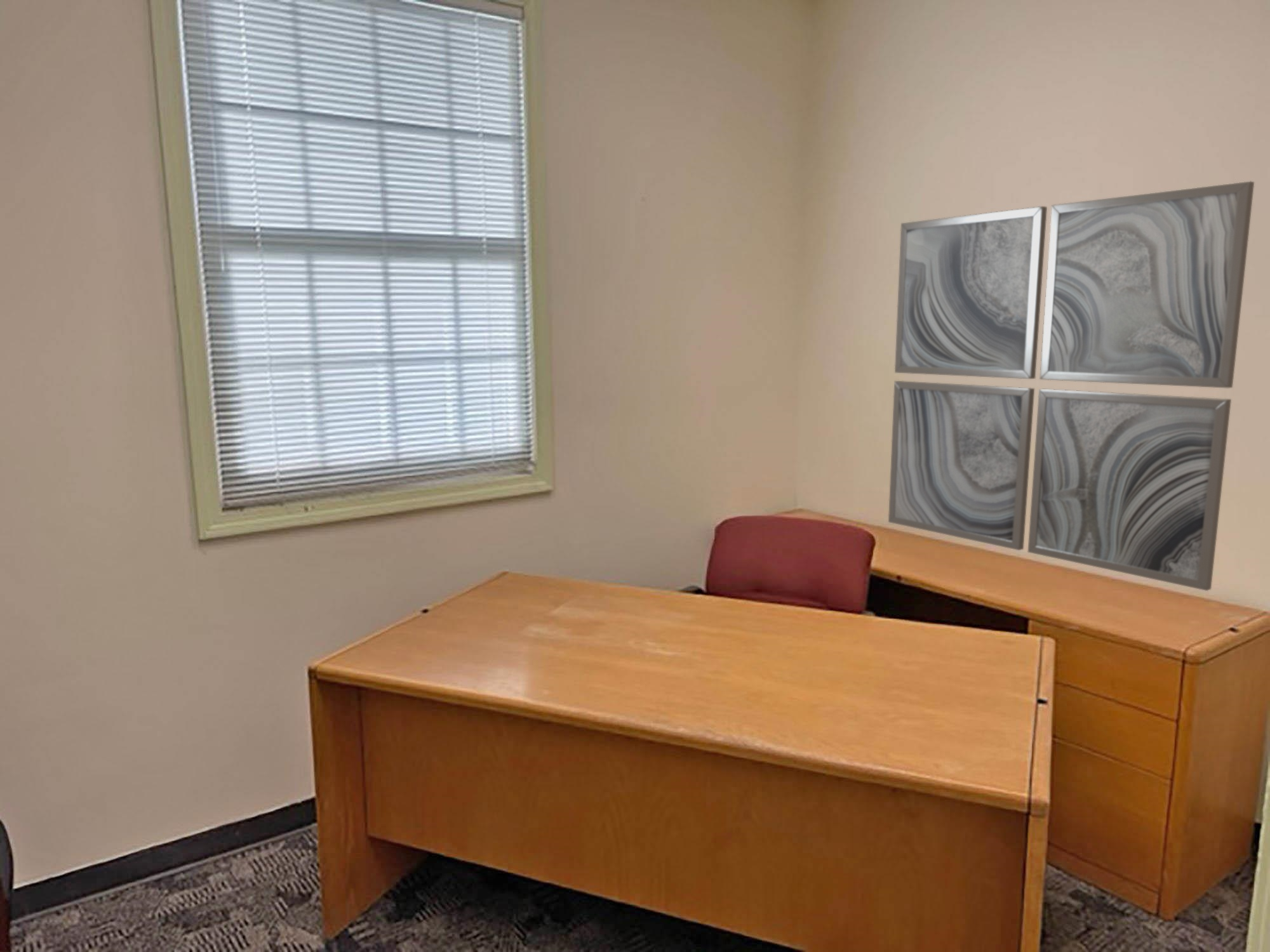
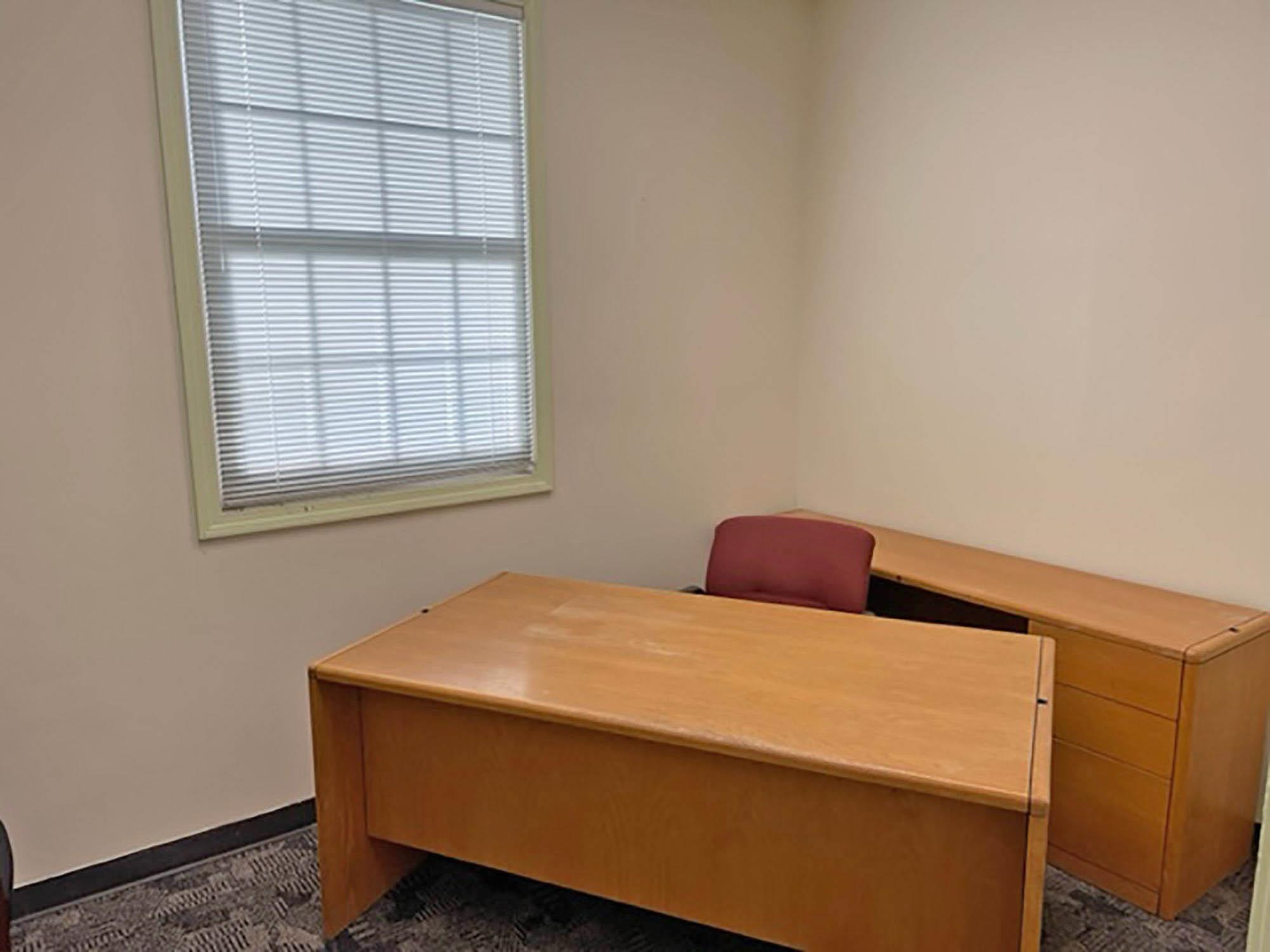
- wall art [888,180,1255,592]
